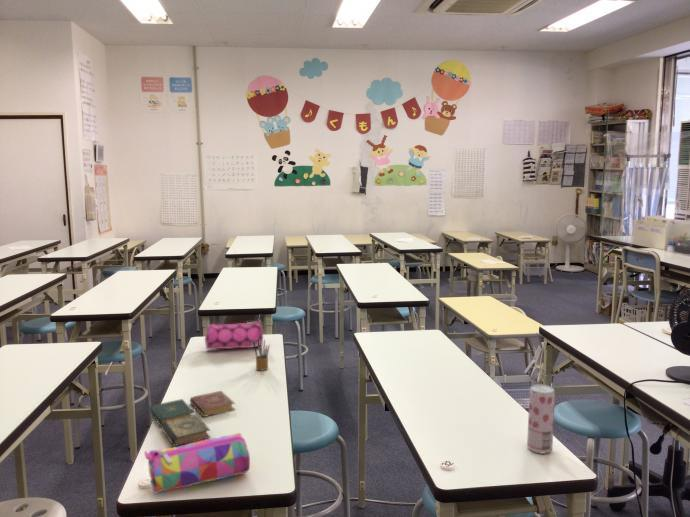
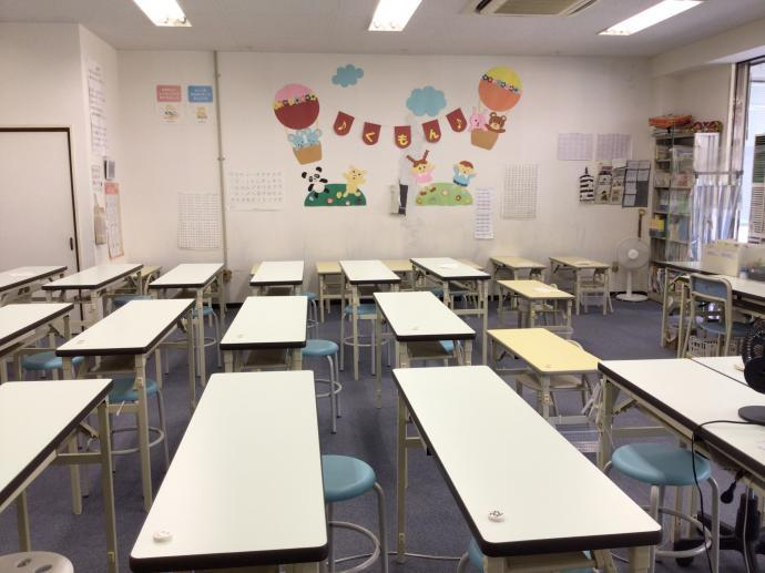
- pencil box [253,338,270,371]
- book [148,390,236,448]
- pencil case [143,432,251,495]
- pencil case [204,319,264,351]
- beverage can [526,383,556,454]
